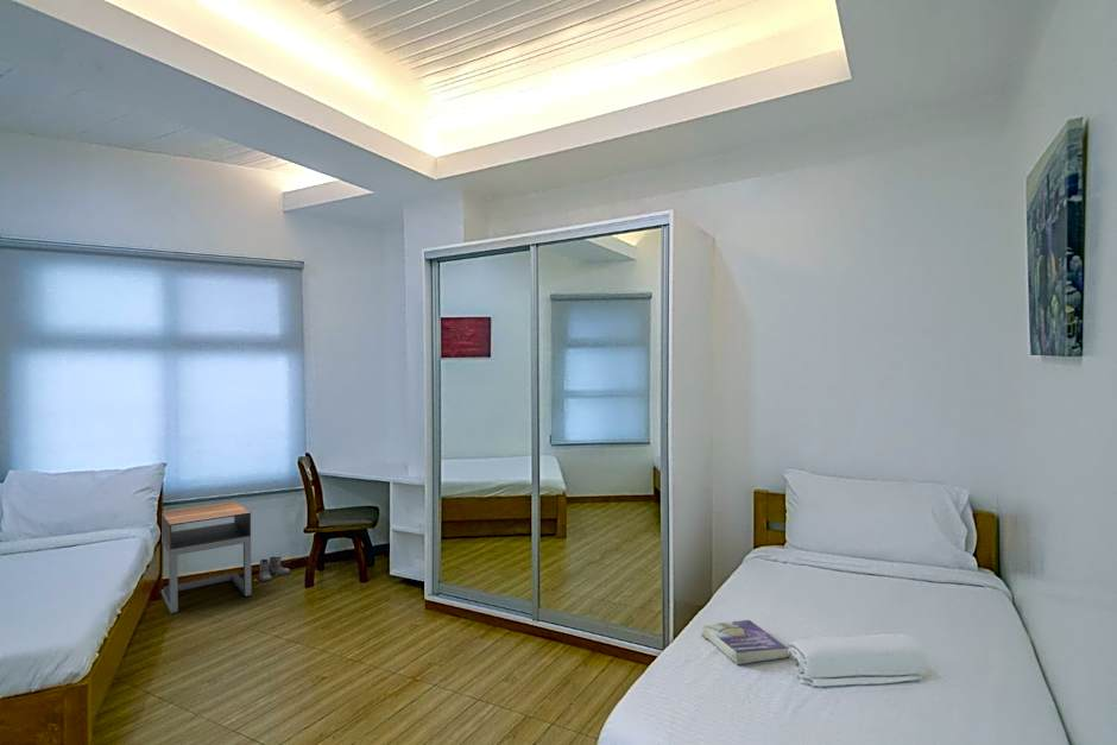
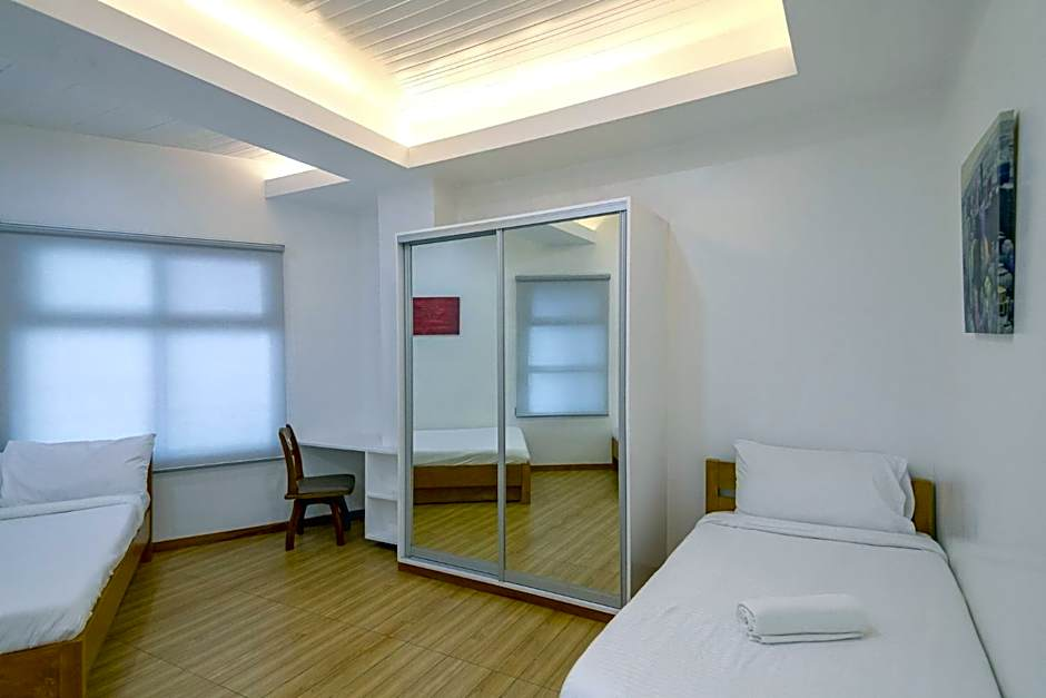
- nightstand [160,500,253,614]
- book [700,619,790,665]
- boots [258,555,291,582]
